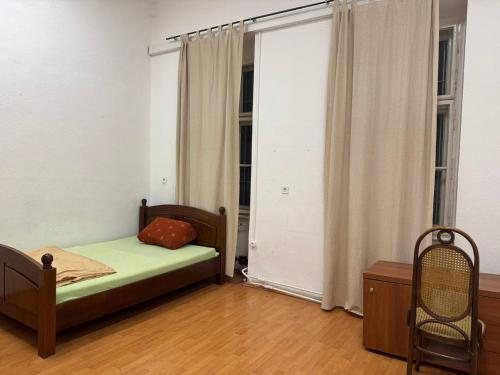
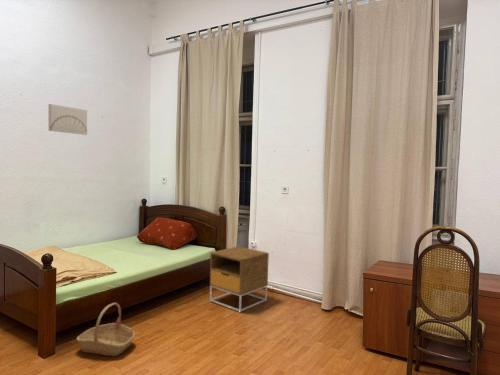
+ wall art [48,103,88,136]
+ basket [75,302,136,358]
+ nightstand [209,245,270,313]
